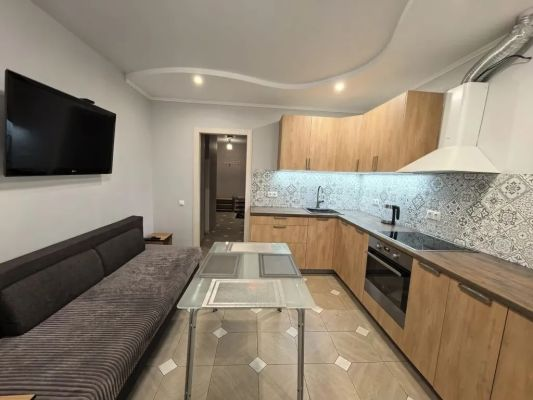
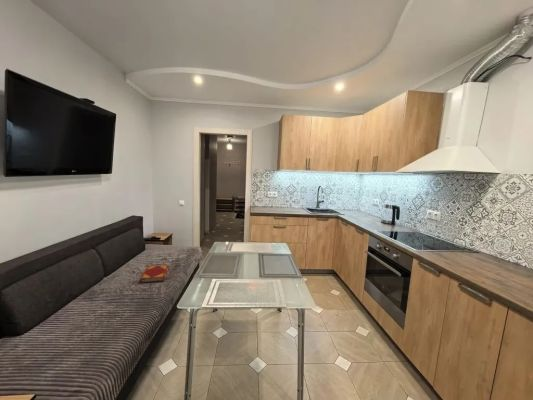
+ hardback book [139,264,170,284]
